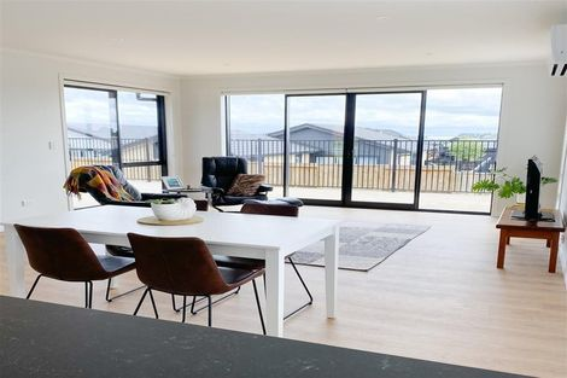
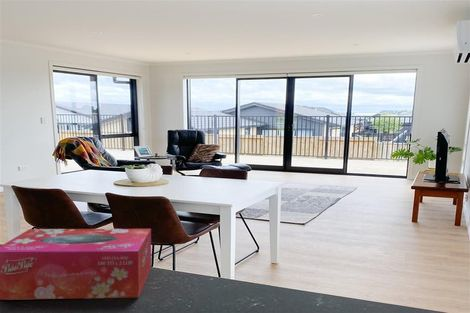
+ tissue box [0,228,152,301]
